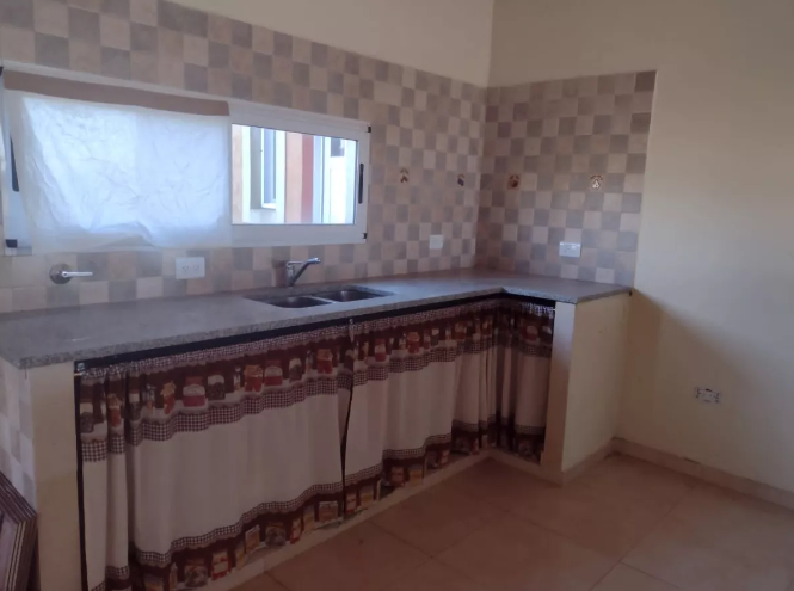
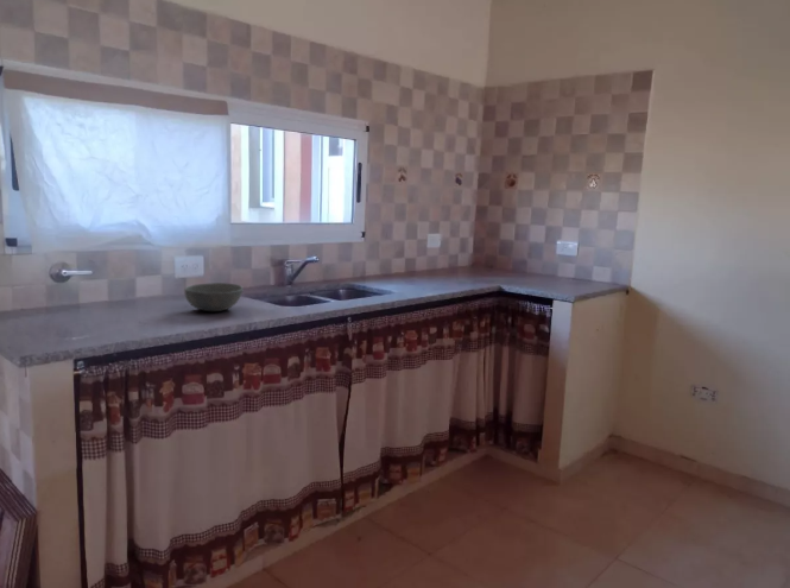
+ bowl [183,282,245,312]
